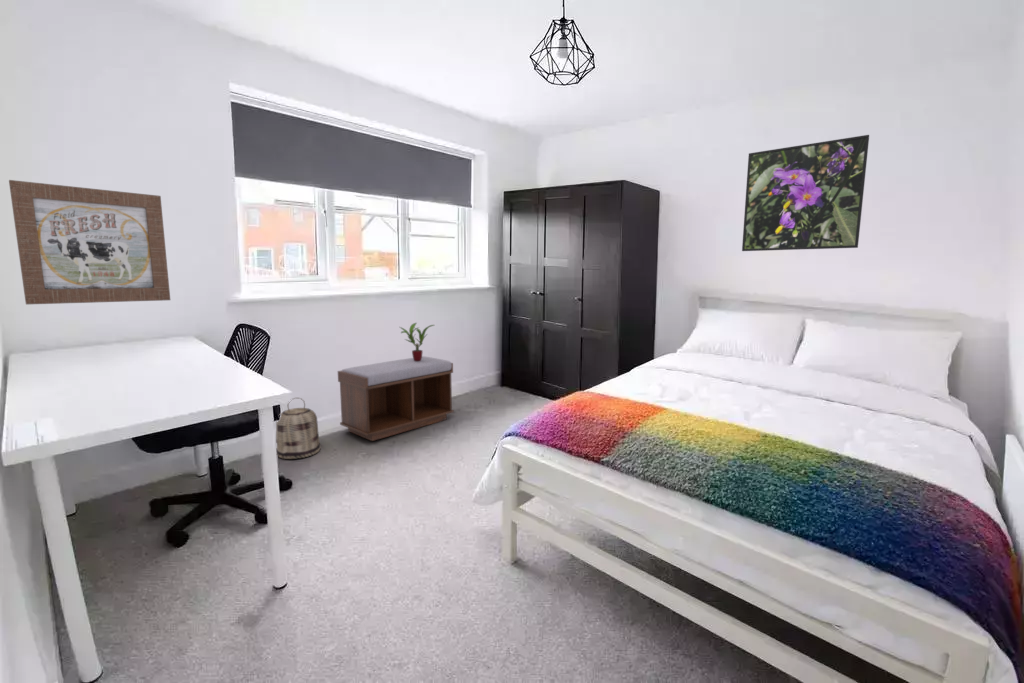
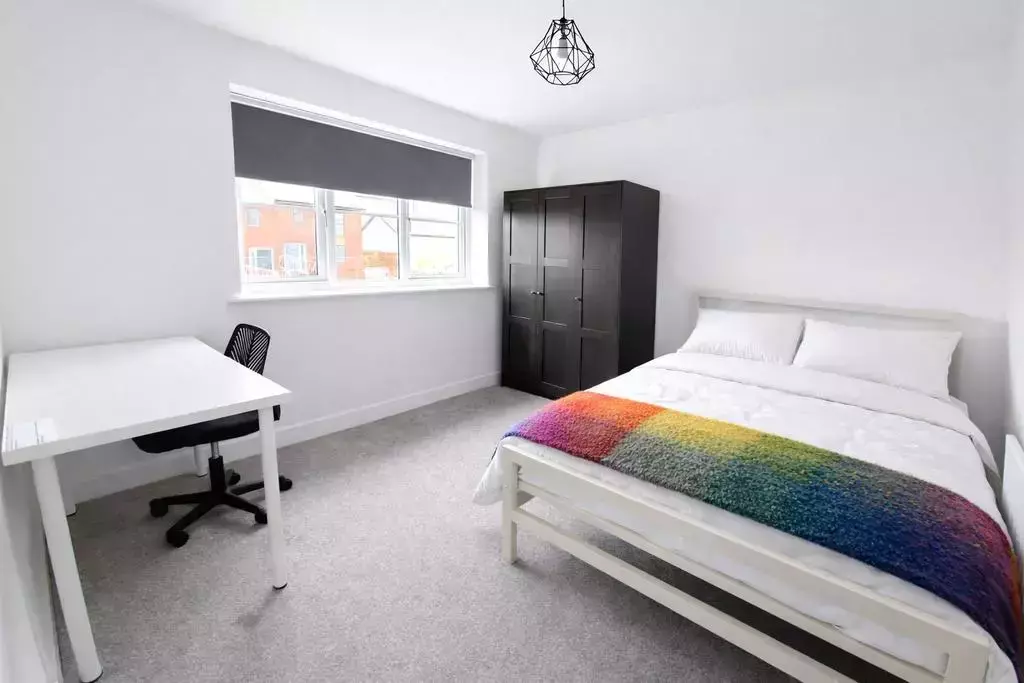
- basket [275,397,322,460]
- bench [337,355,455,442]
- wall art [8,179,171,305]
- potted plant [399,321,435,361]
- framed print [741,134,870,252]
